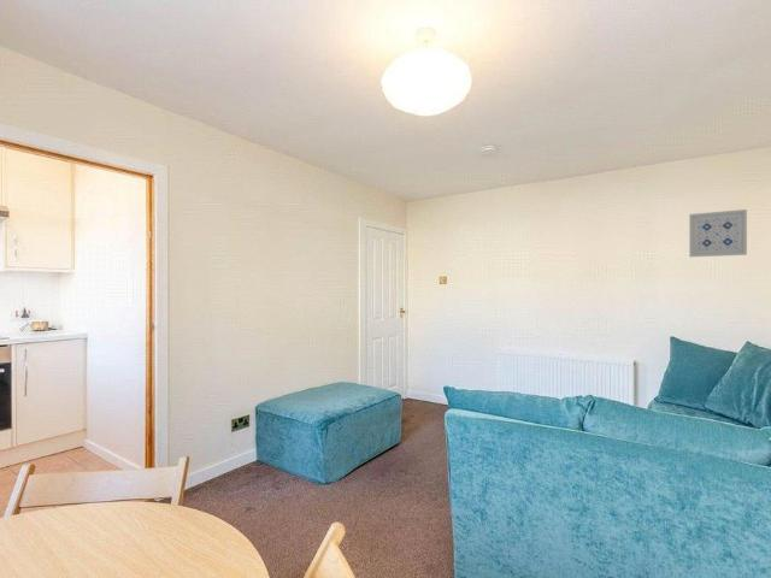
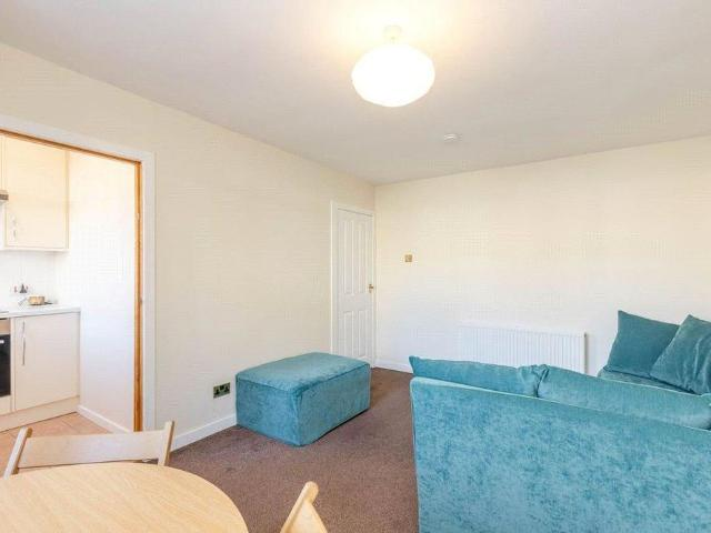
- wall art [688,208,748,258]
